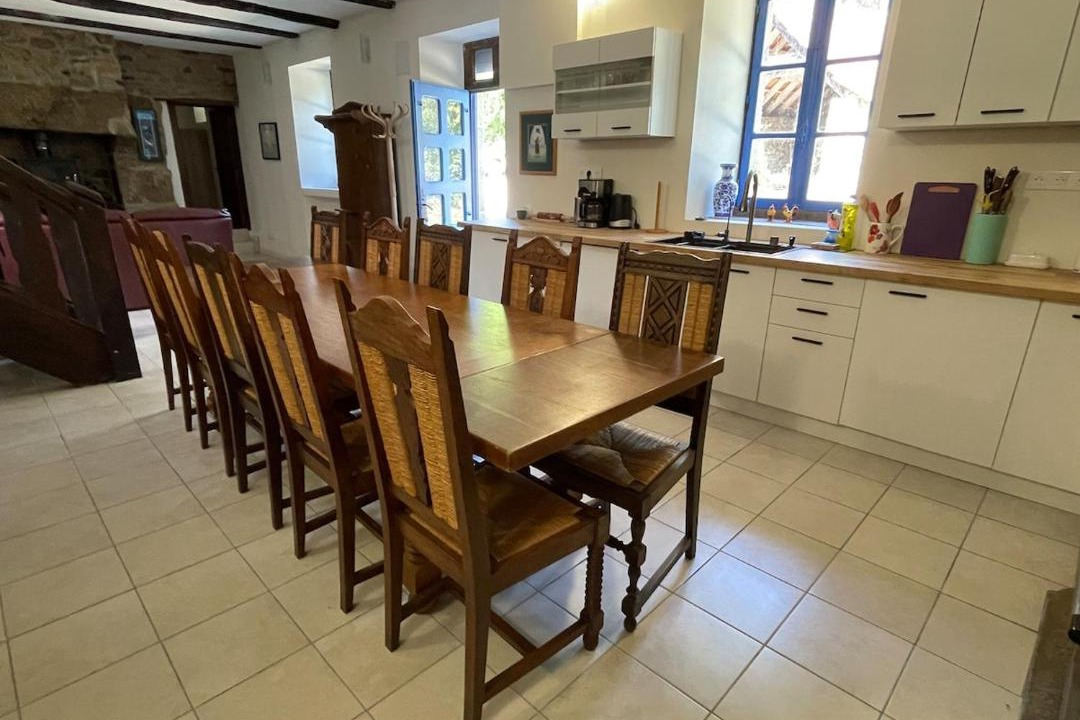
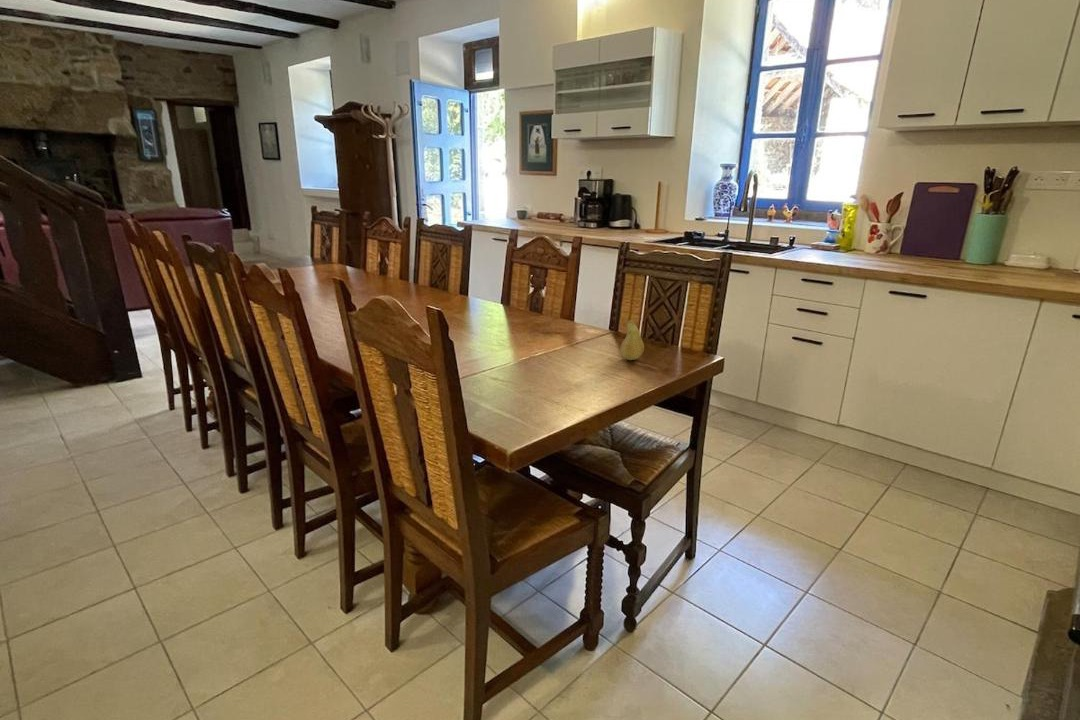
+ fruit [619,319,645,361]
